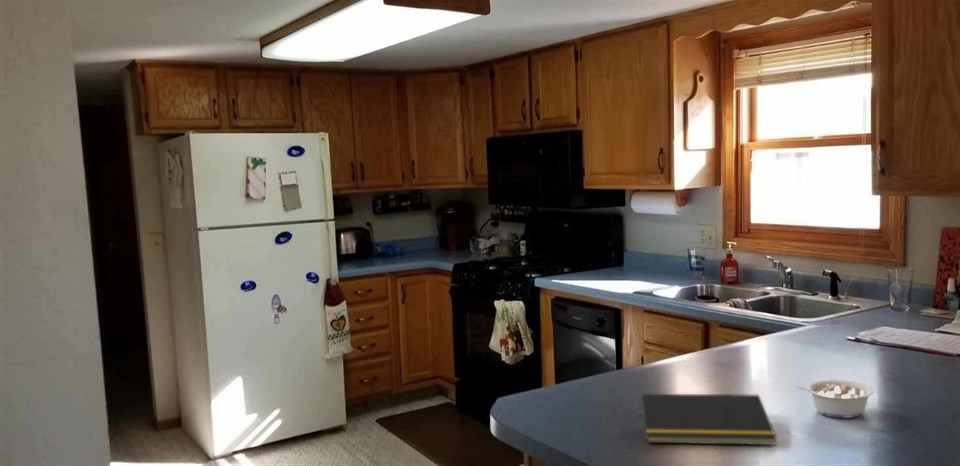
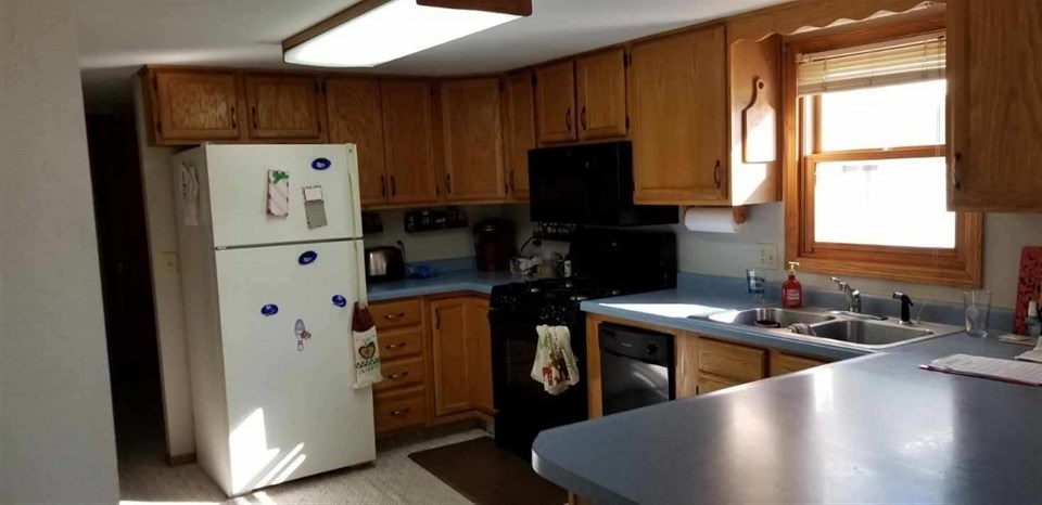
- legume [795,378,875,419]
- notepad [639,393,778,446]
